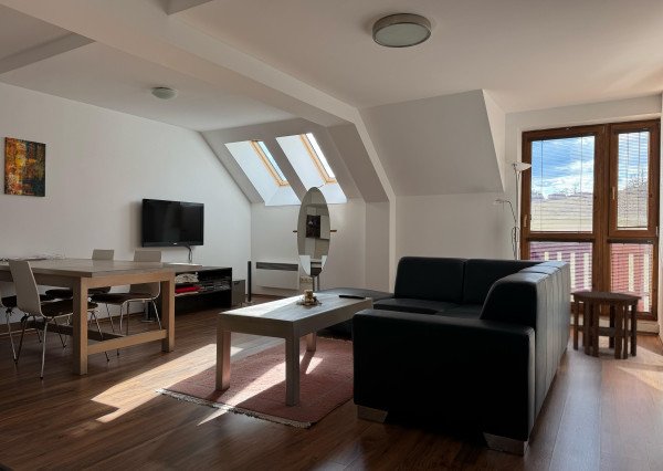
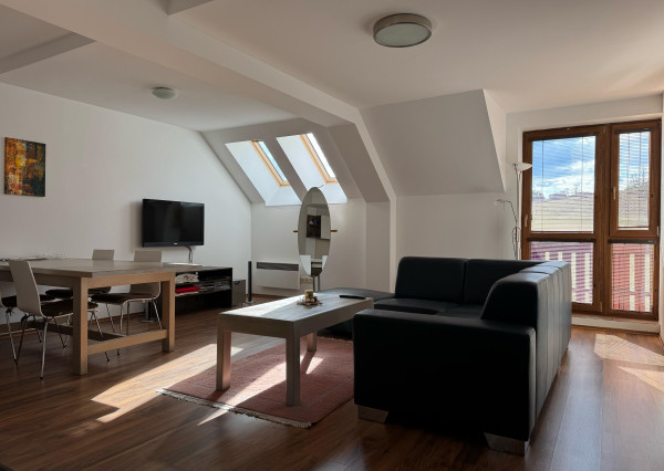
- side table [569,290,643,360]
